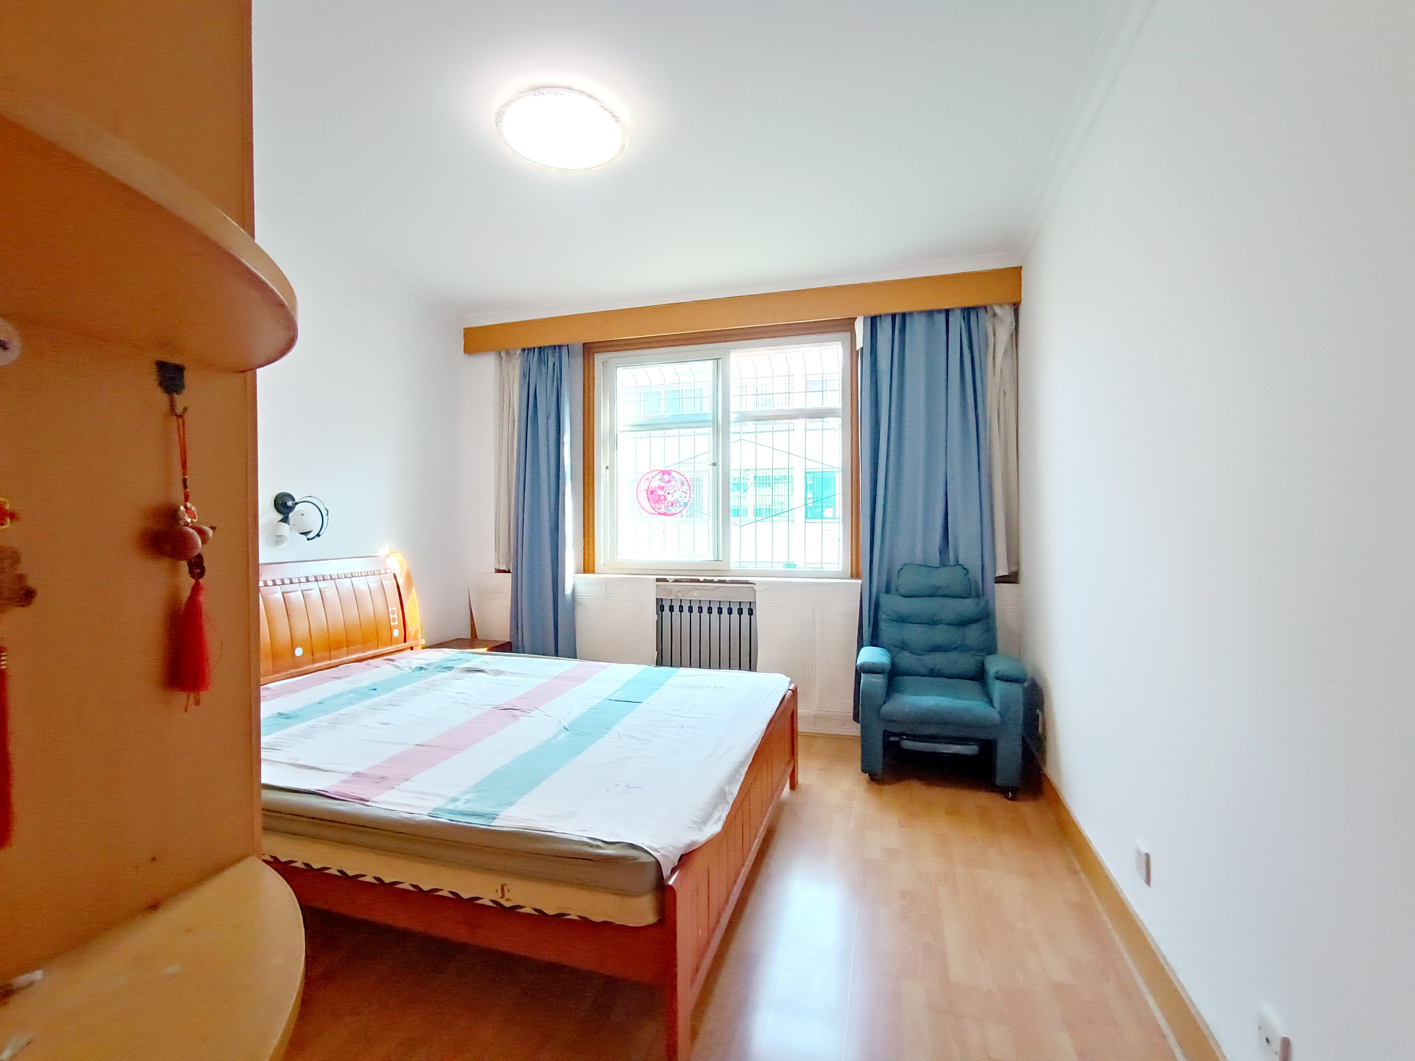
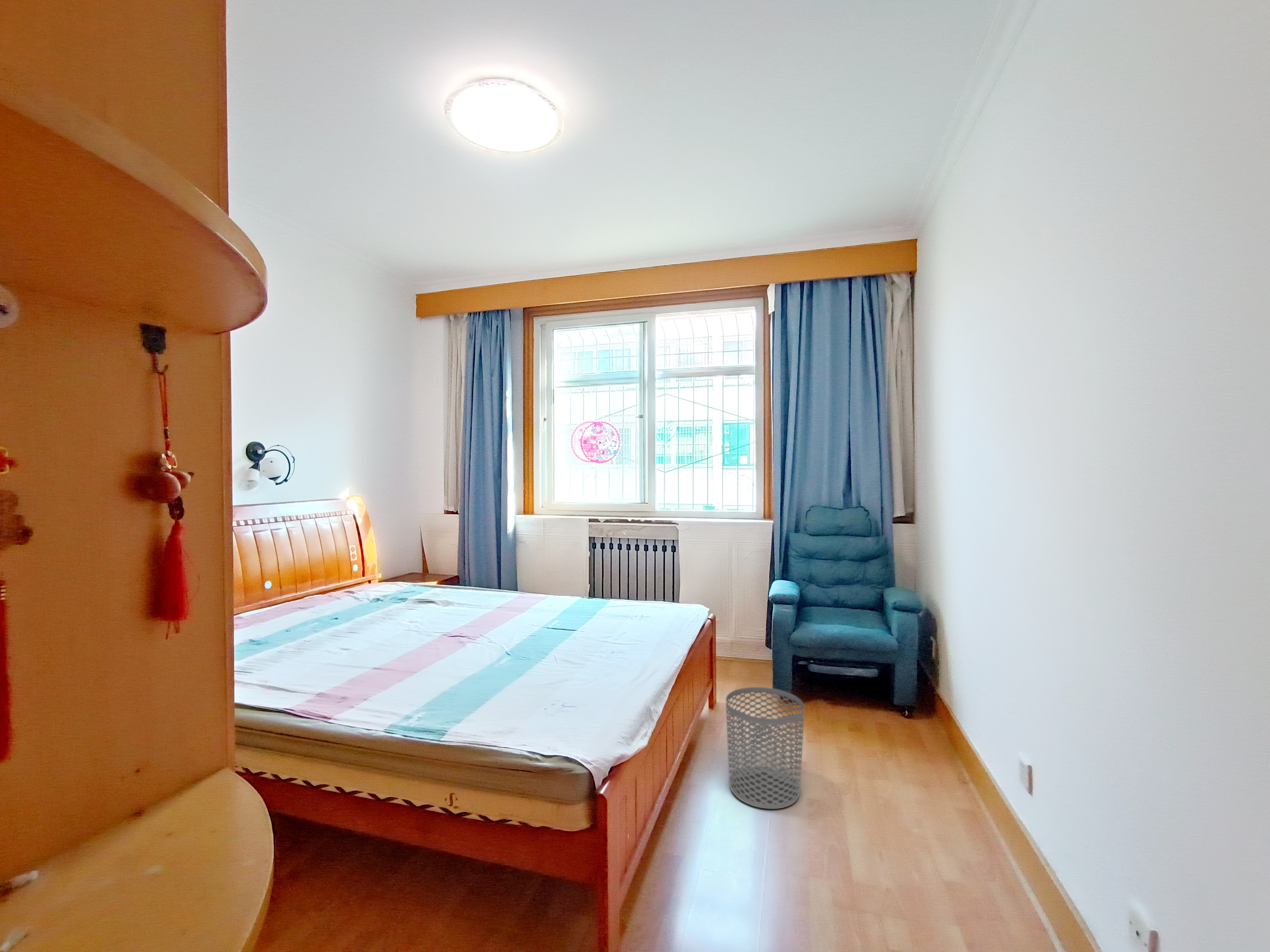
+ waste bin [725,687,805,809]
